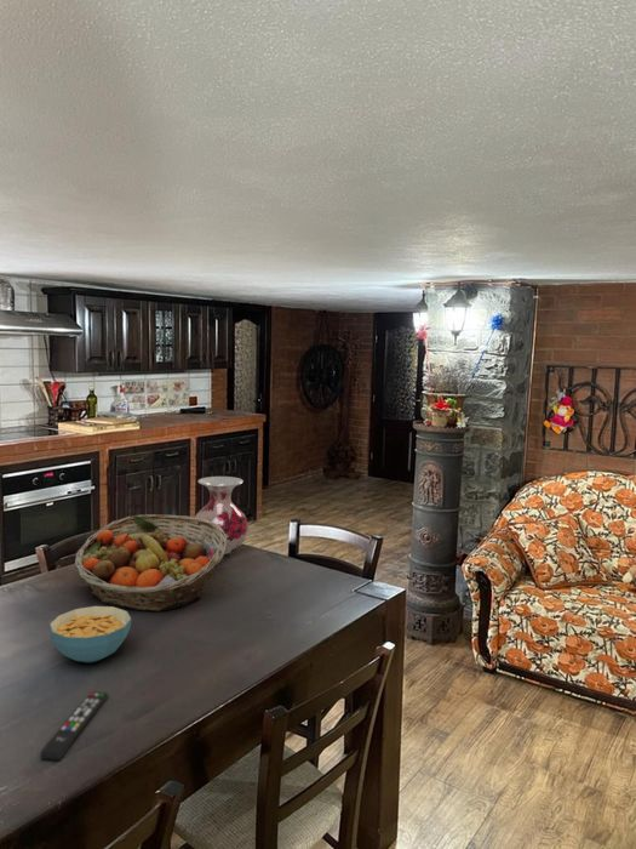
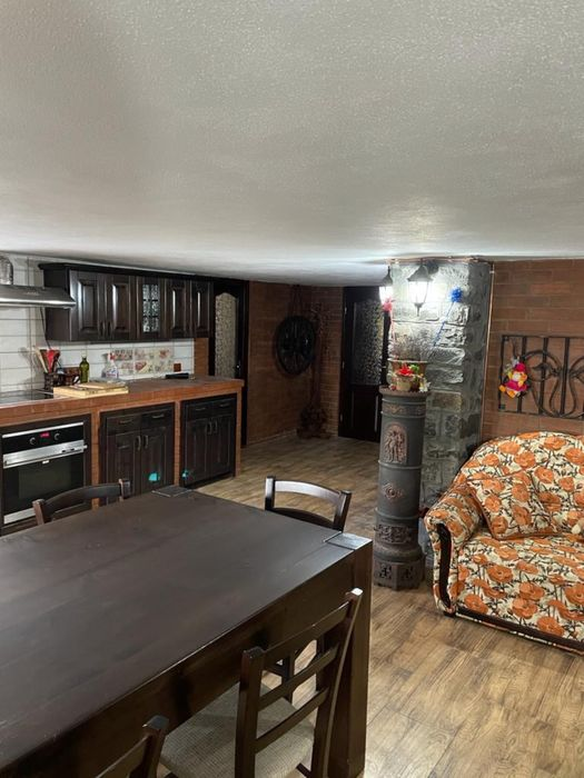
- remote control [39,690,109,762]
- cereal bowl [48,605,132,663]
- vase [194,475,250,555]
- fruit basket [73,513,227,612]
